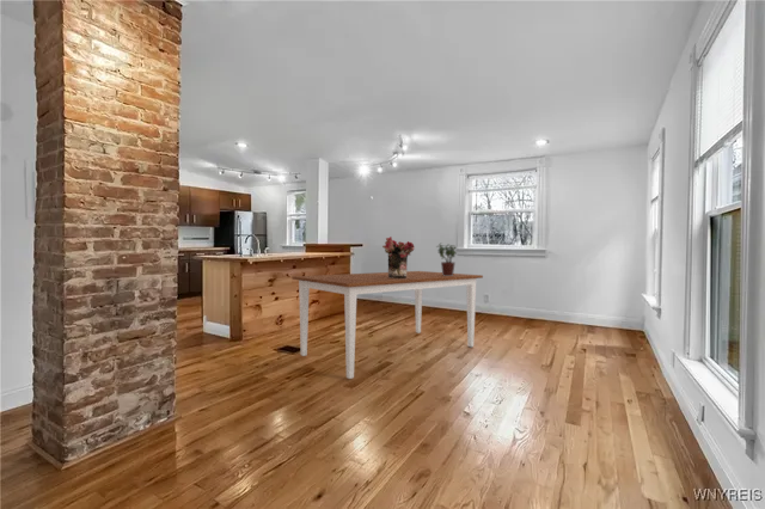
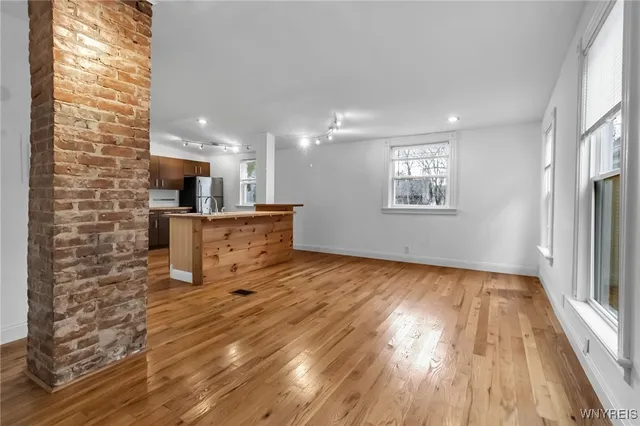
- potted plant [435,241,458,276]
- bouquet [381,235,416,278]
- dining table [290,270,484,380]
